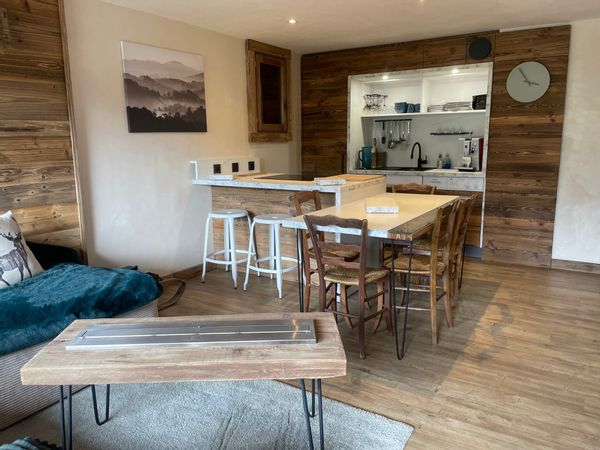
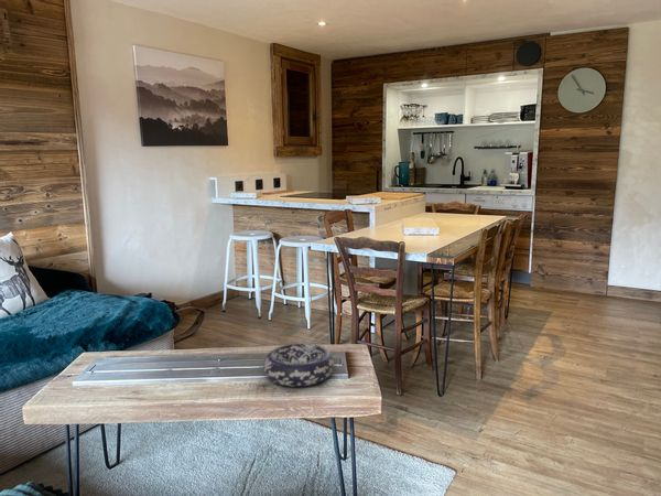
+ decorative bowl [262,343,335,388]
